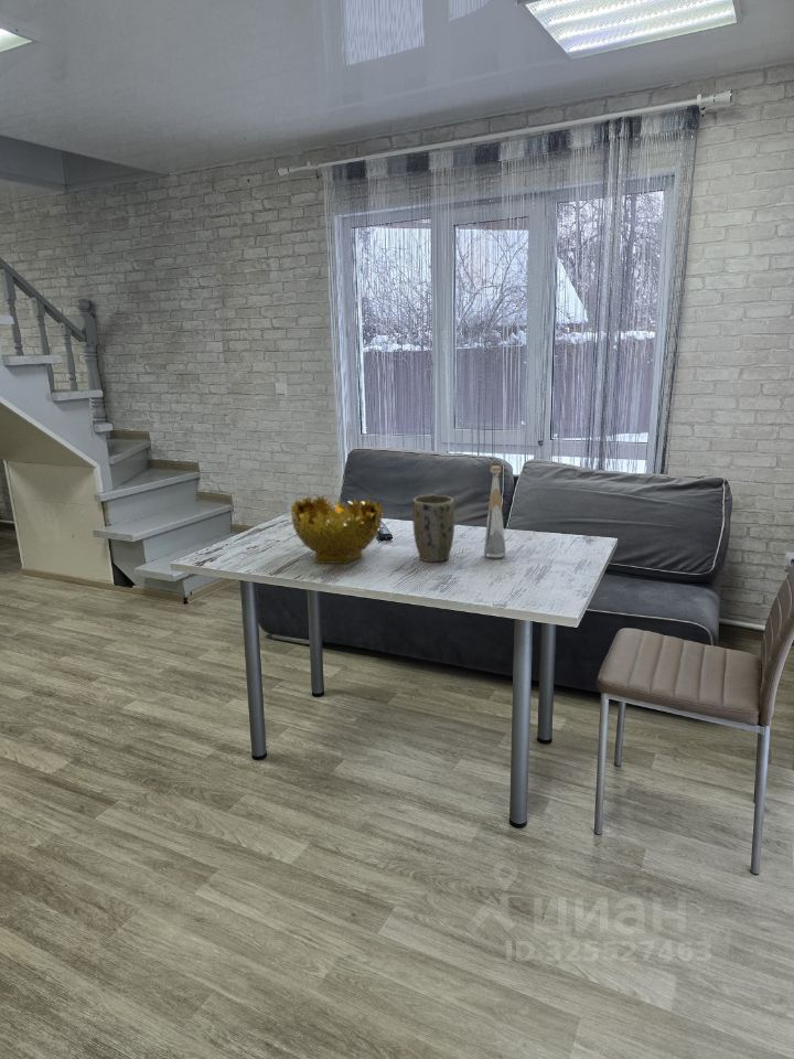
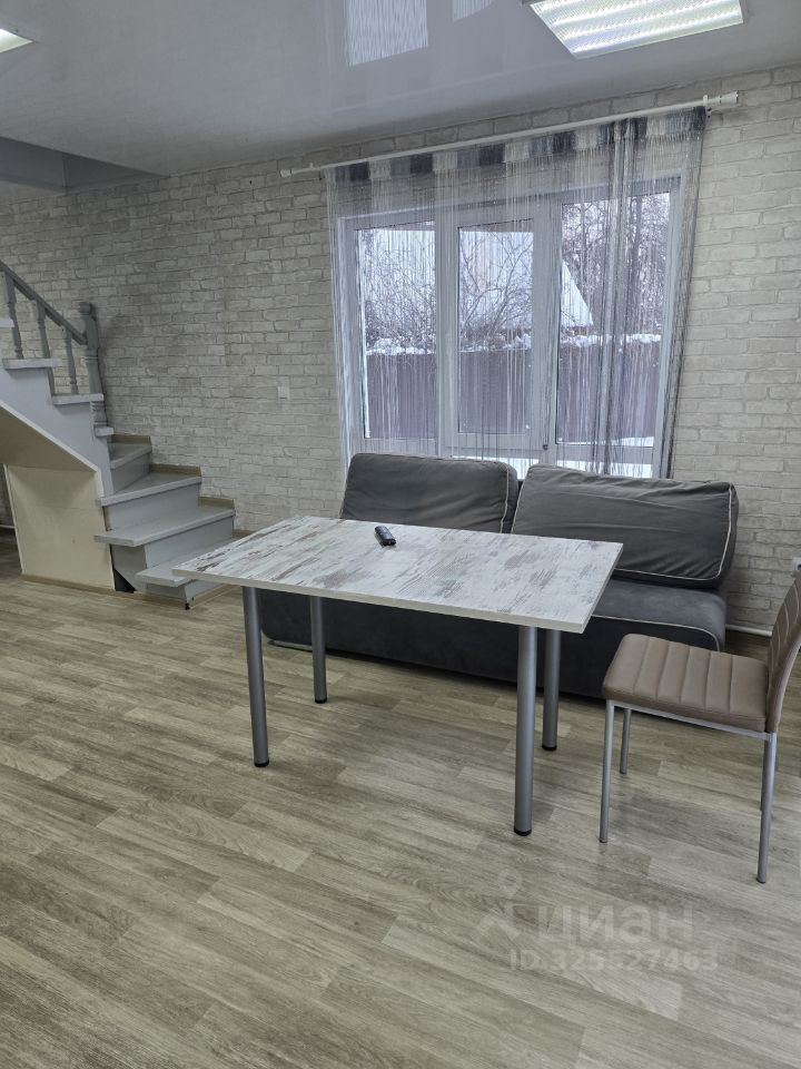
- decorative bowl [290,494,384,565]
- bottle [483,464,507,559]
- plant pot [411,494,455,563]
